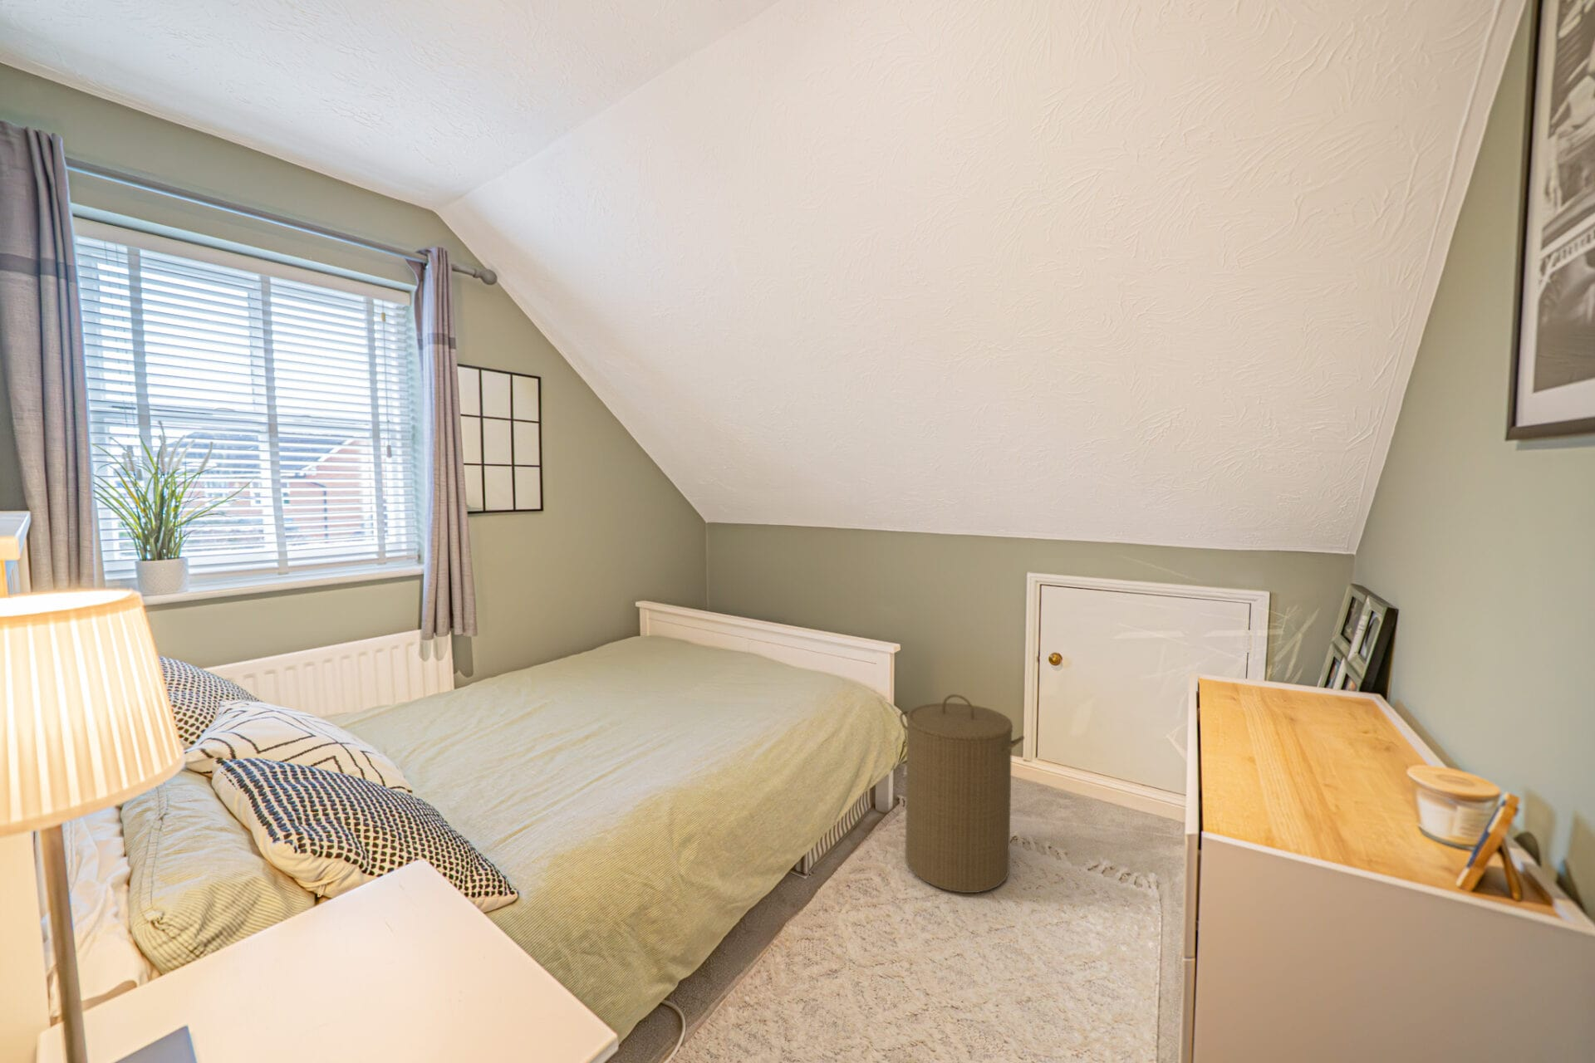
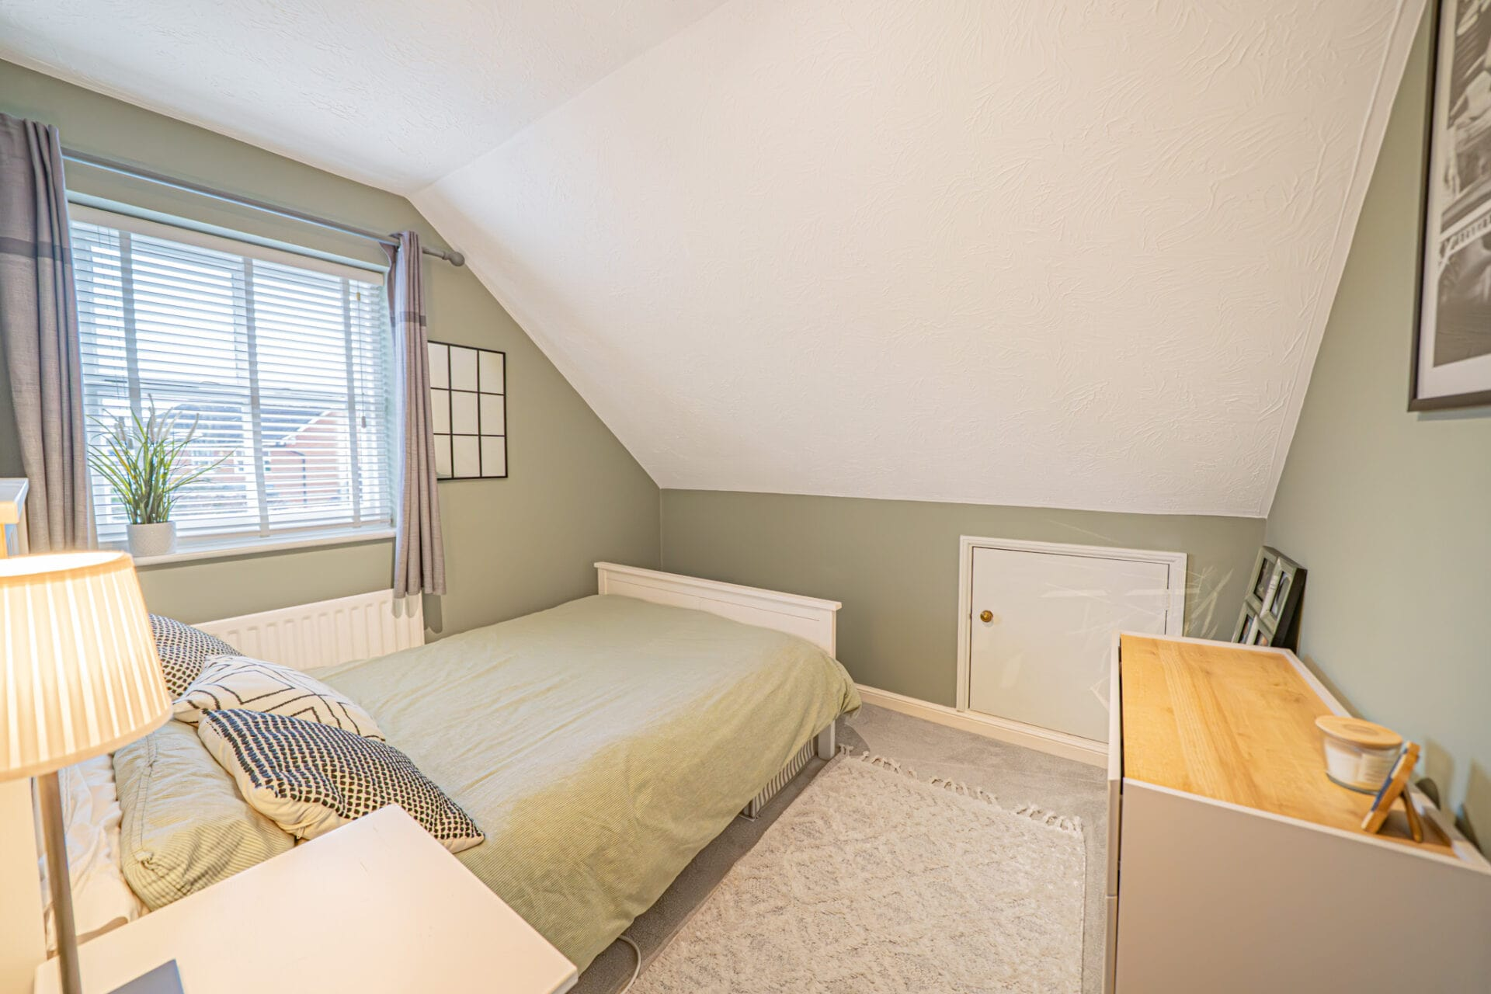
- laundry hamper [898,693,1025,893]
